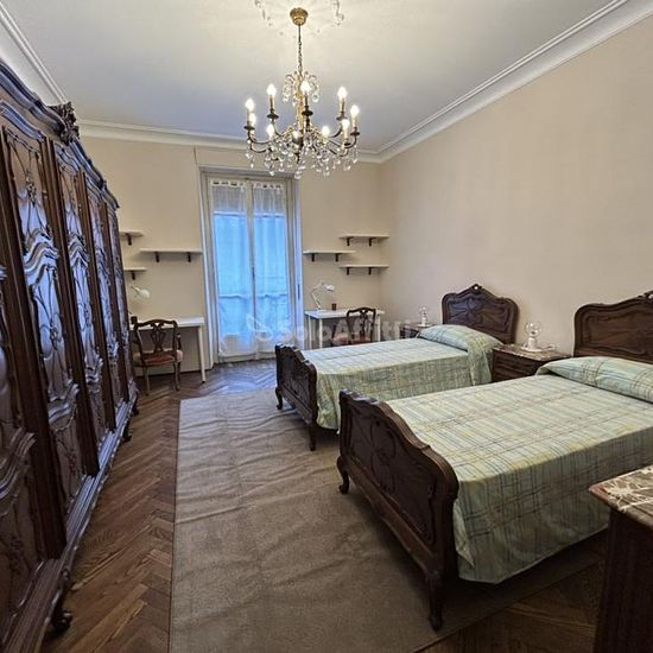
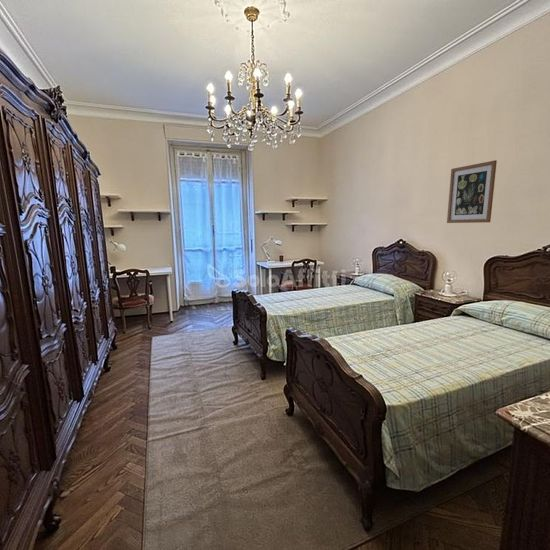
+ wall art [446,159,498,224]
